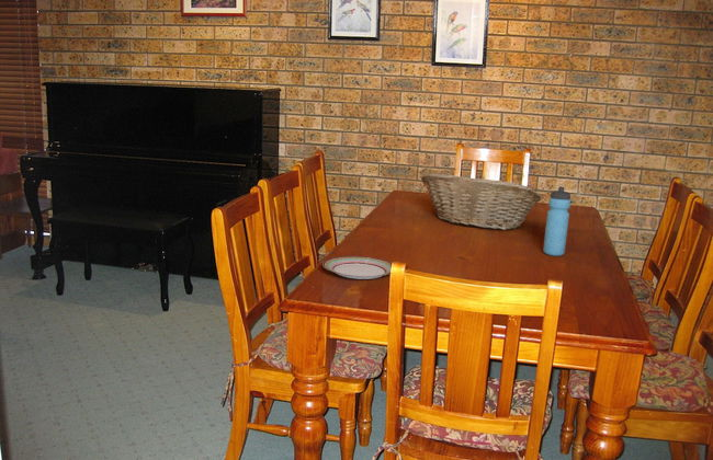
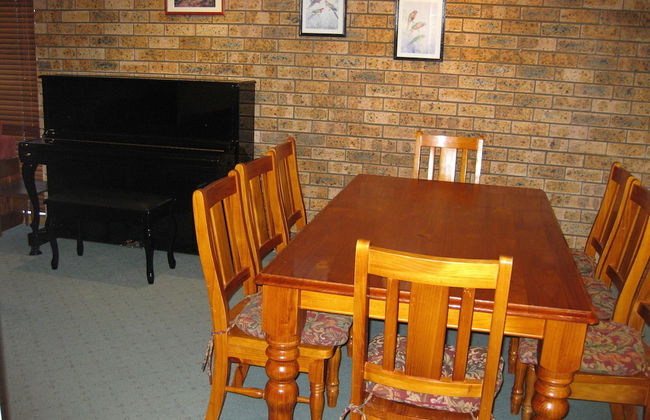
- fruit basket [420,172,543,231]
- water bottle [542,186,571,257]
- plate [321,255,393,280]
